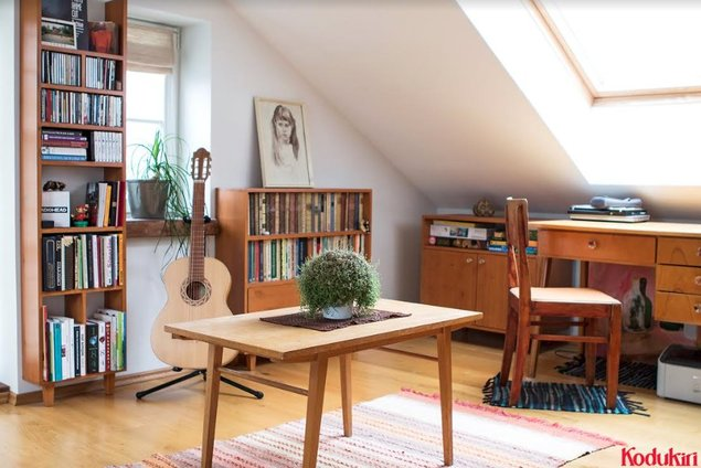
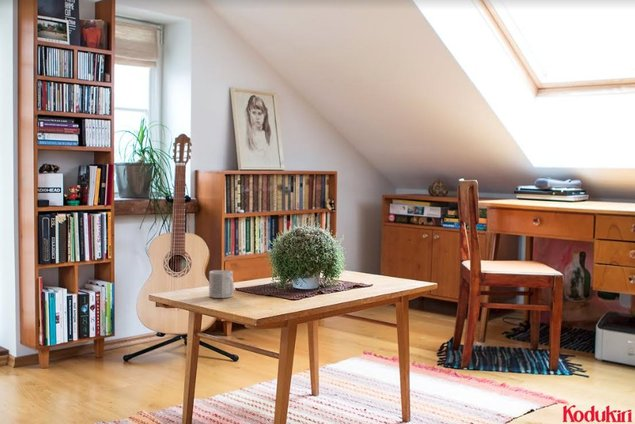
+ mug [208,269,235,299]
